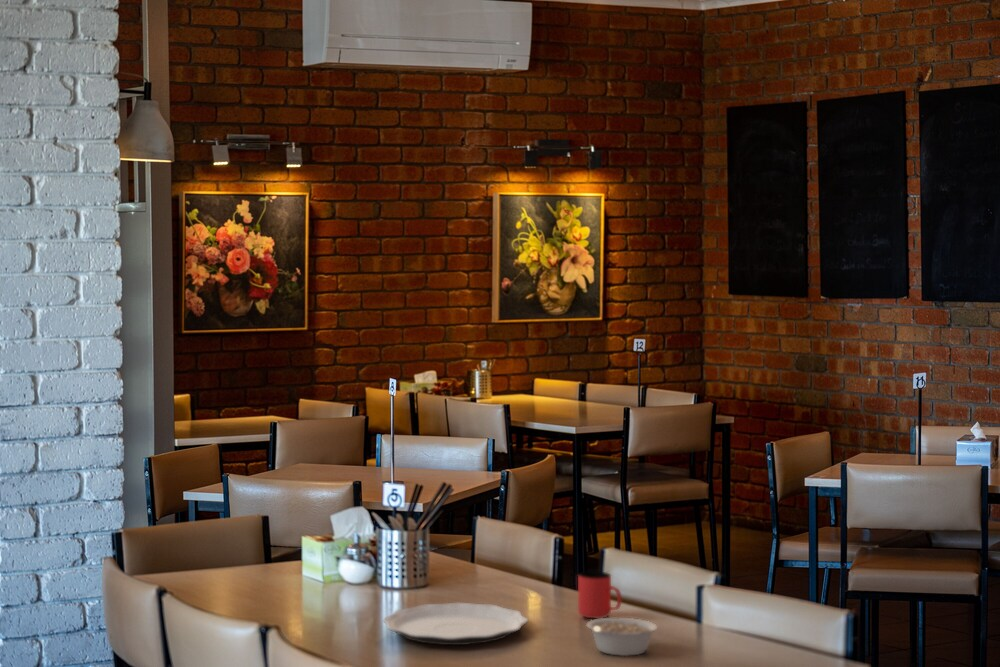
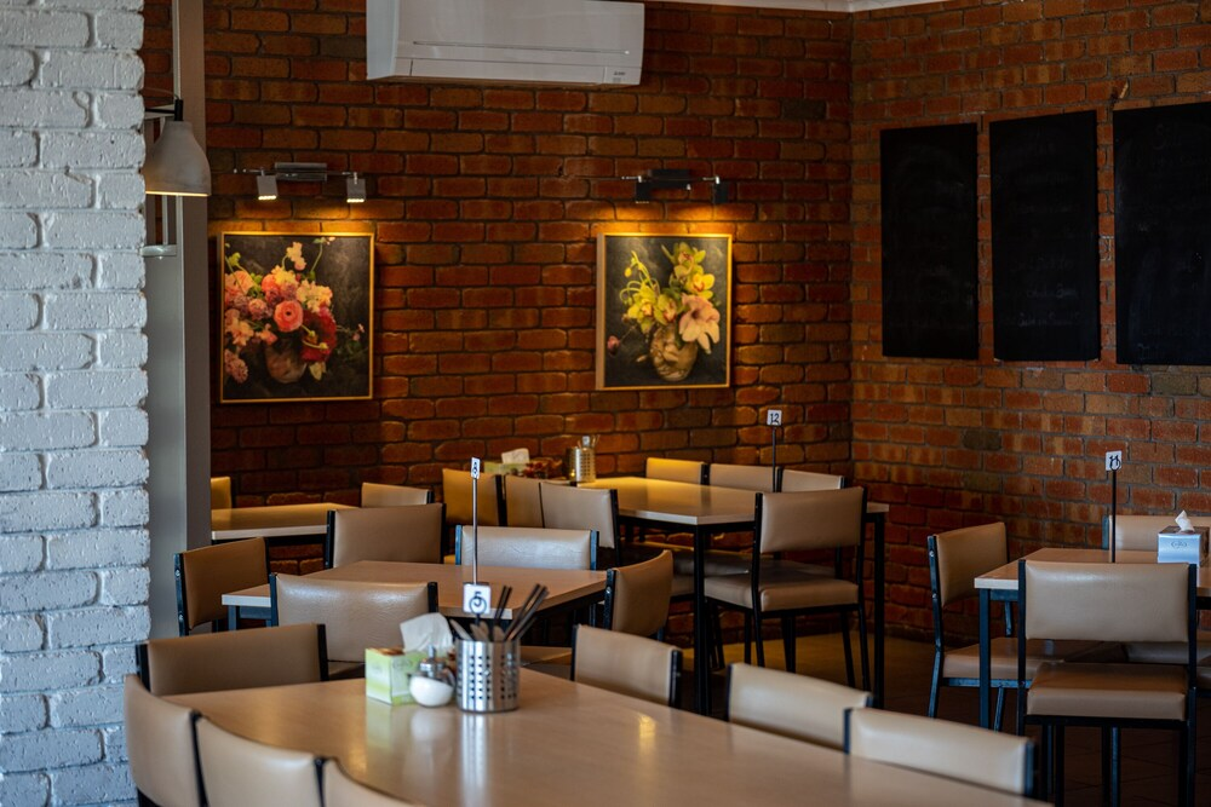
- cup [577,570,622,619]
- plate [382,602,529,646]
- legume [585,617,659,657]
